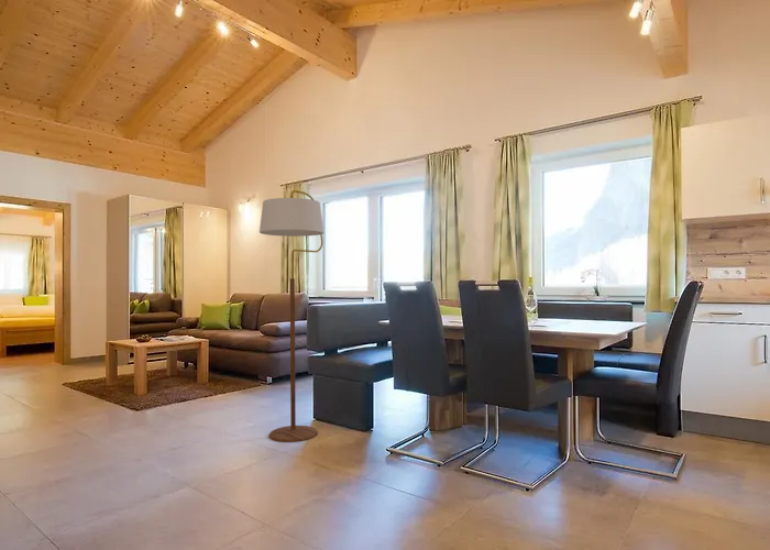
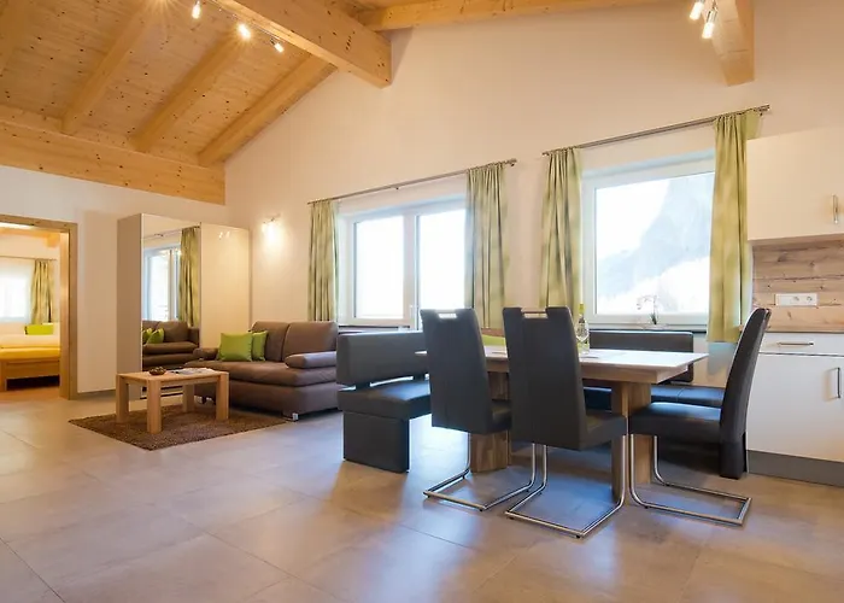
- floor lamp [258,189,326,443]
